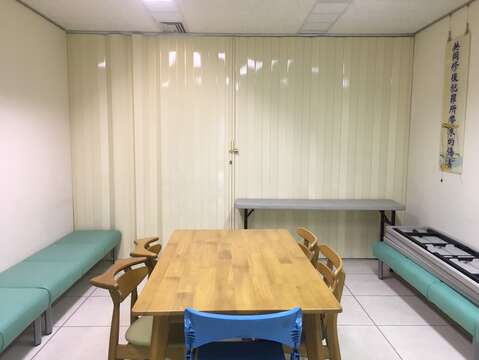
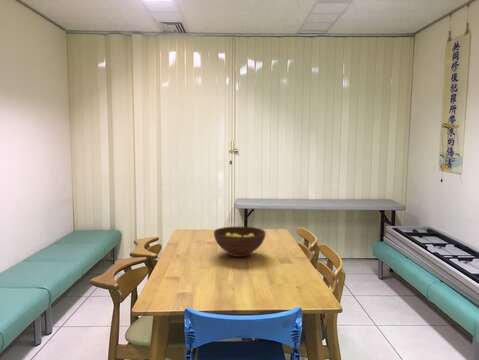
+ fruit bowl [213,226,267,258]
